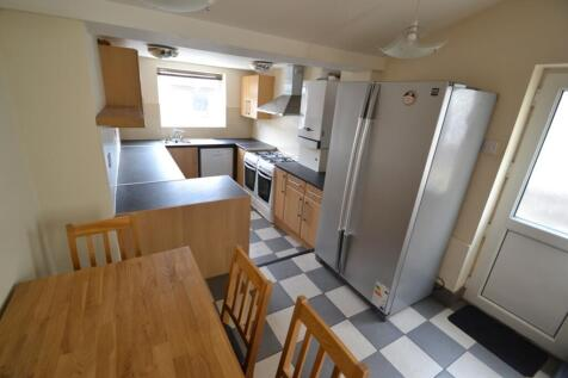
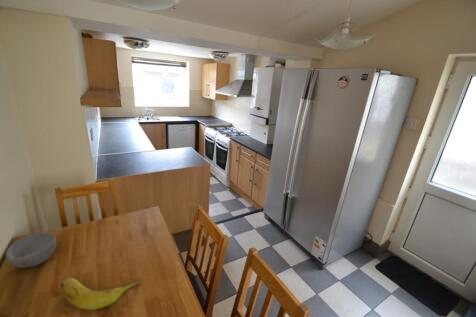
+ bowl [5,231,57,269]
+ banana [59,277,140,311]
